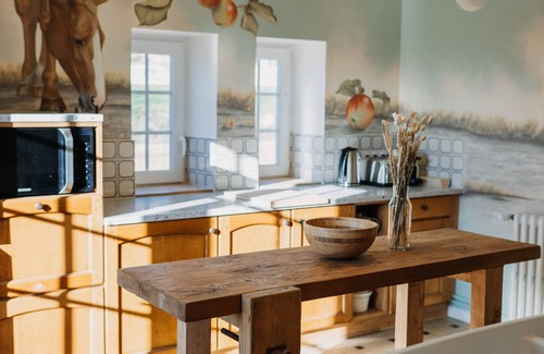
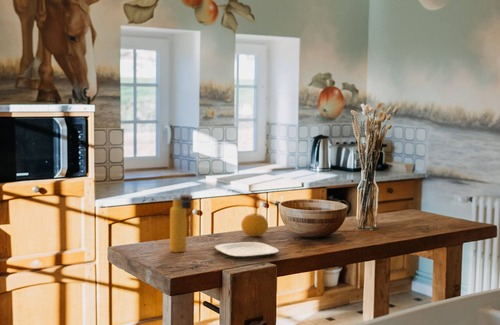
+ fruit [240,212,269,238]
+ plate [214,241,280,259]
+ water bottle [169,187,193,253]
